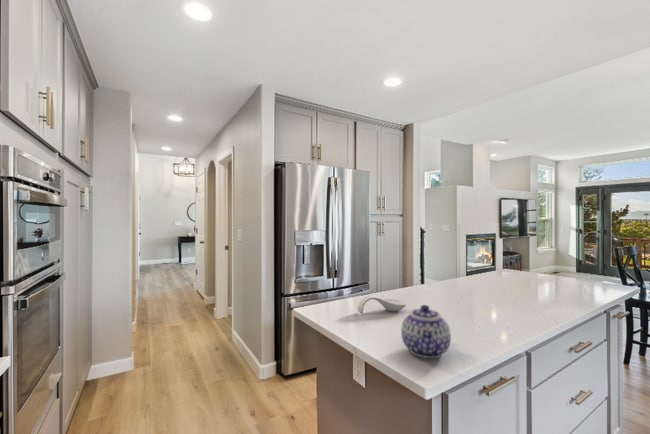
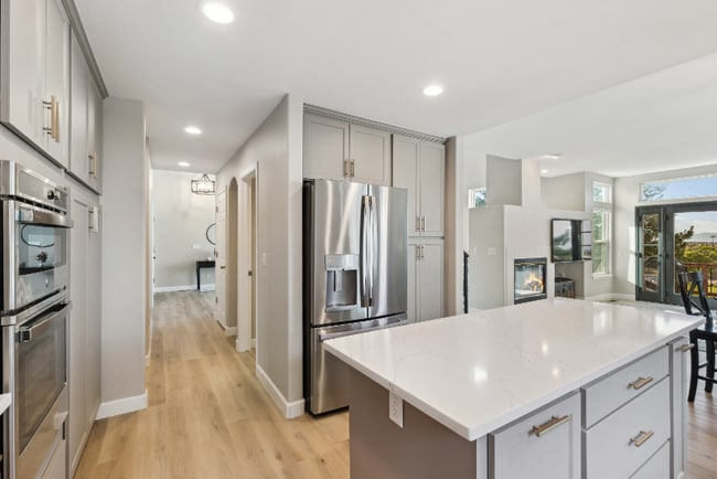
- spoon rest [357,295,407,314]
- teapot [400,304,452,359]
